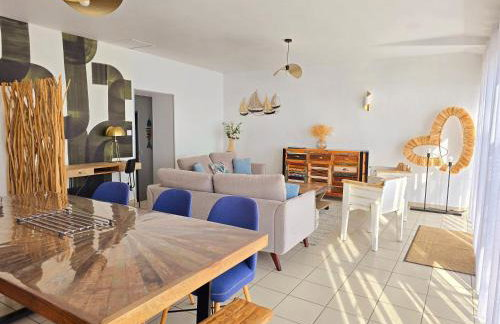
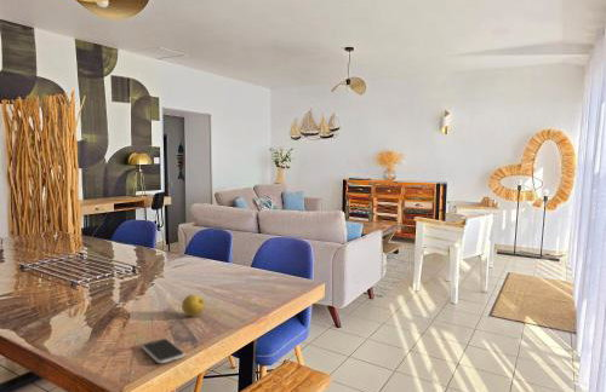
+ fruit [181,293,206,318]
+ smartphone [141,338,185,364]
